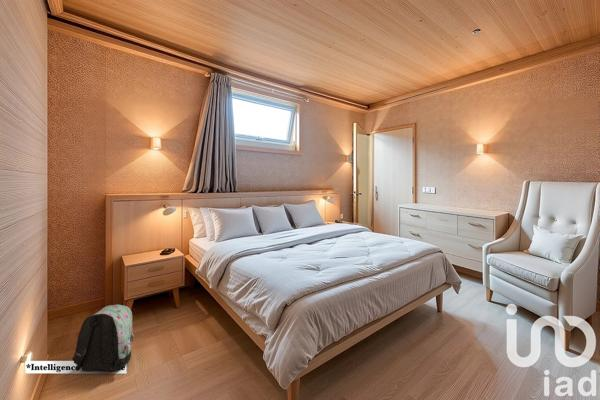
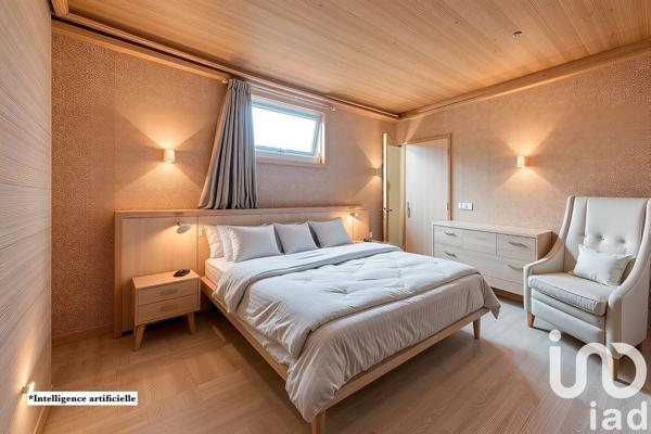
- backpack [71,304,135,372]
